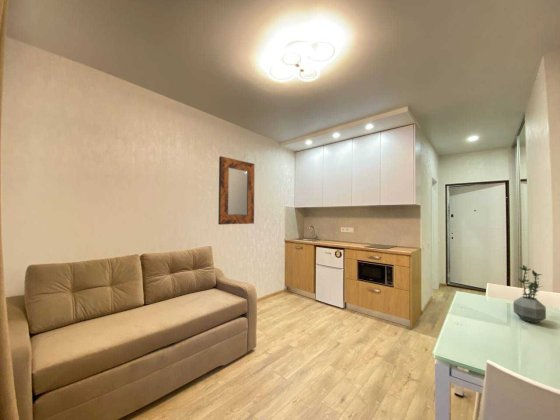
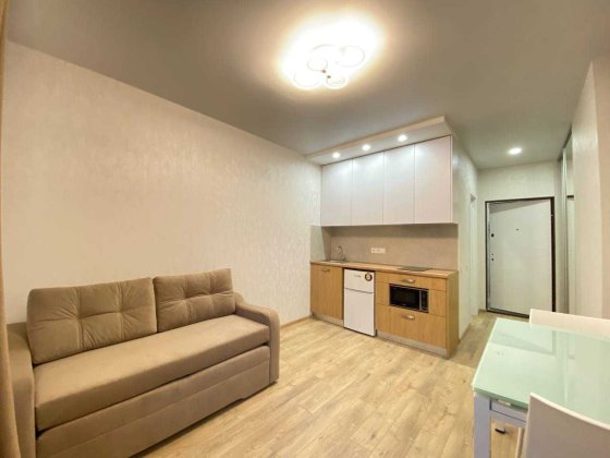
- potted plant [512,264,547,324]
- home mirror [217,155,255,226]
